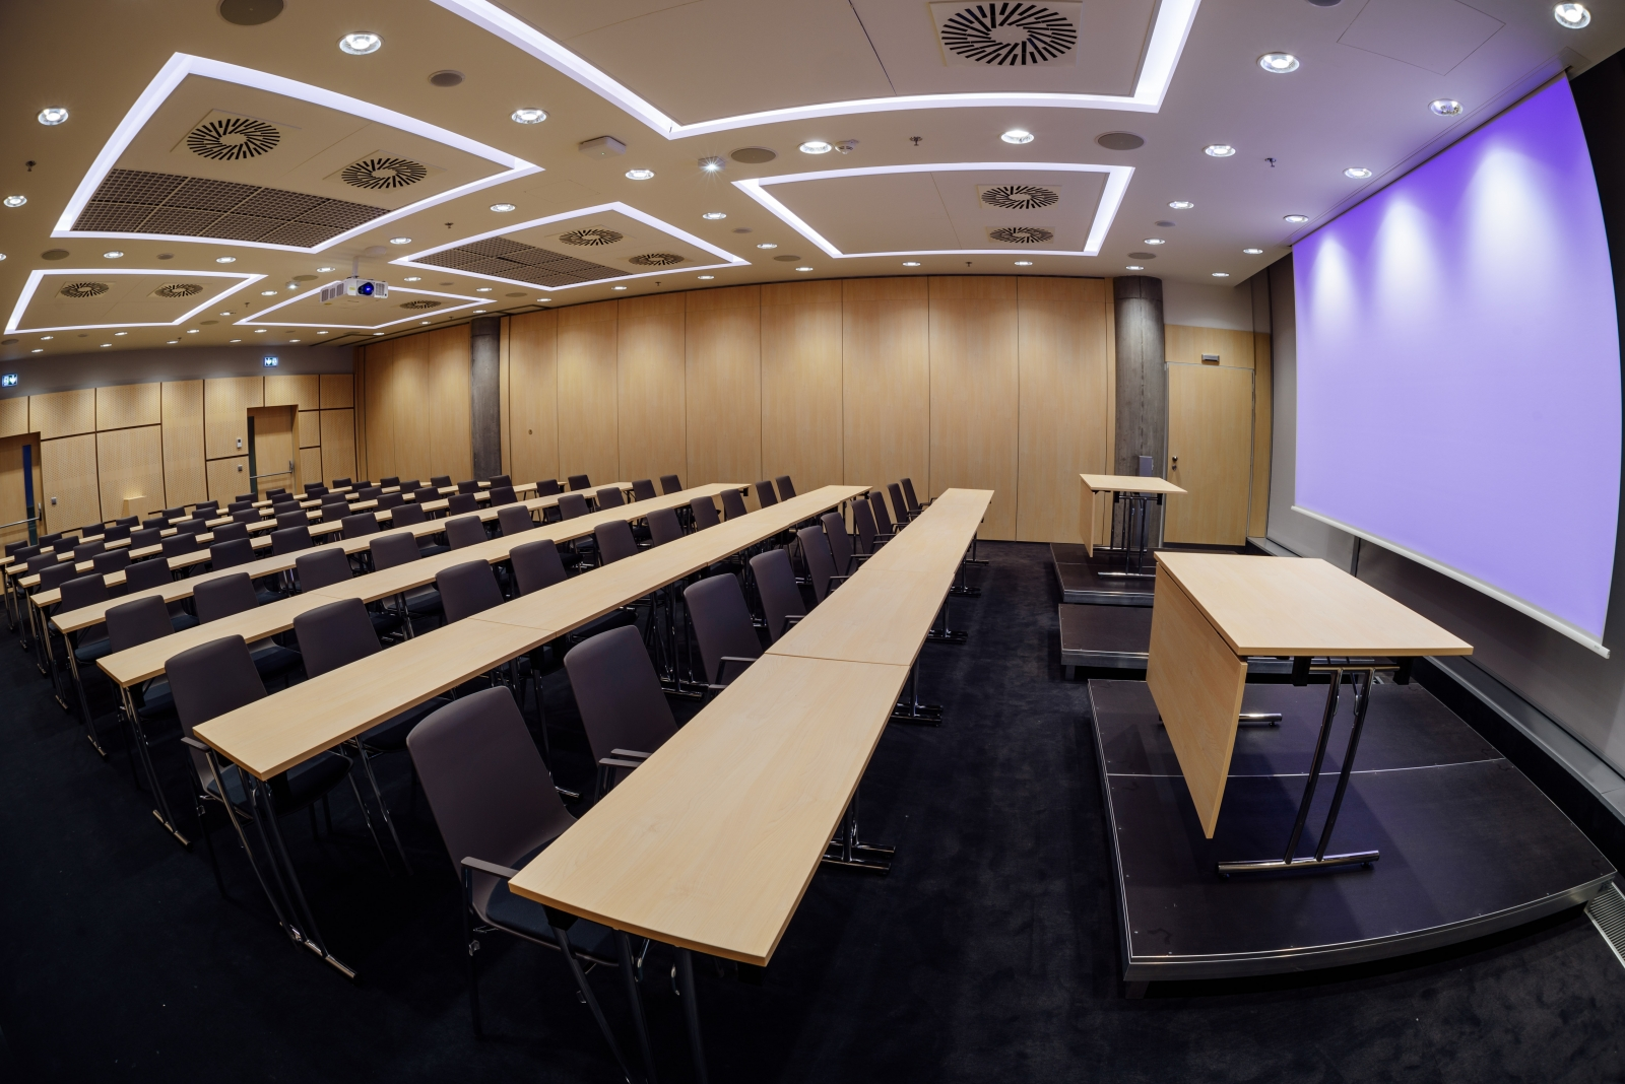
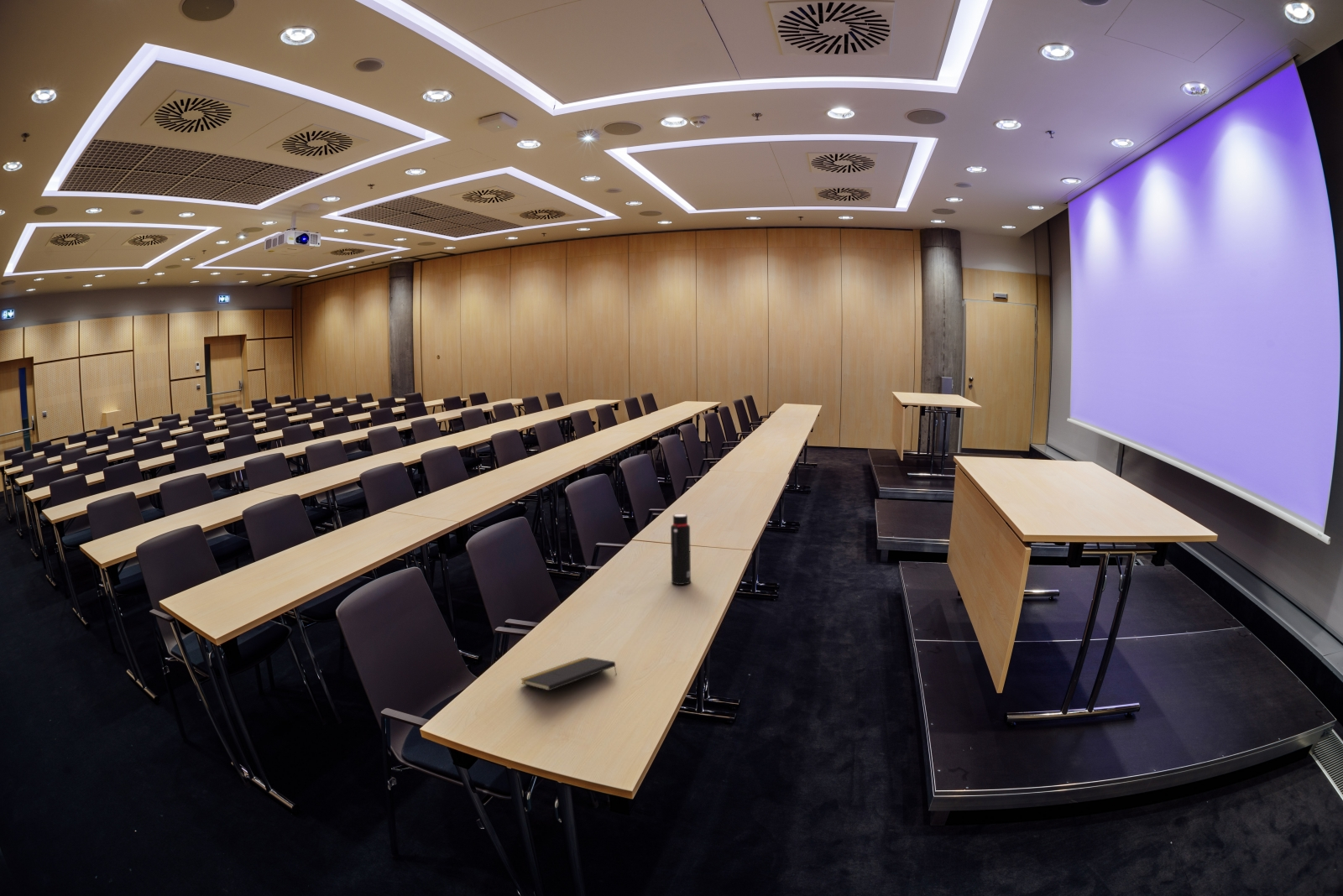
+ water bottle [670,513,692,586]
+ notepad [520,656,617,691]
